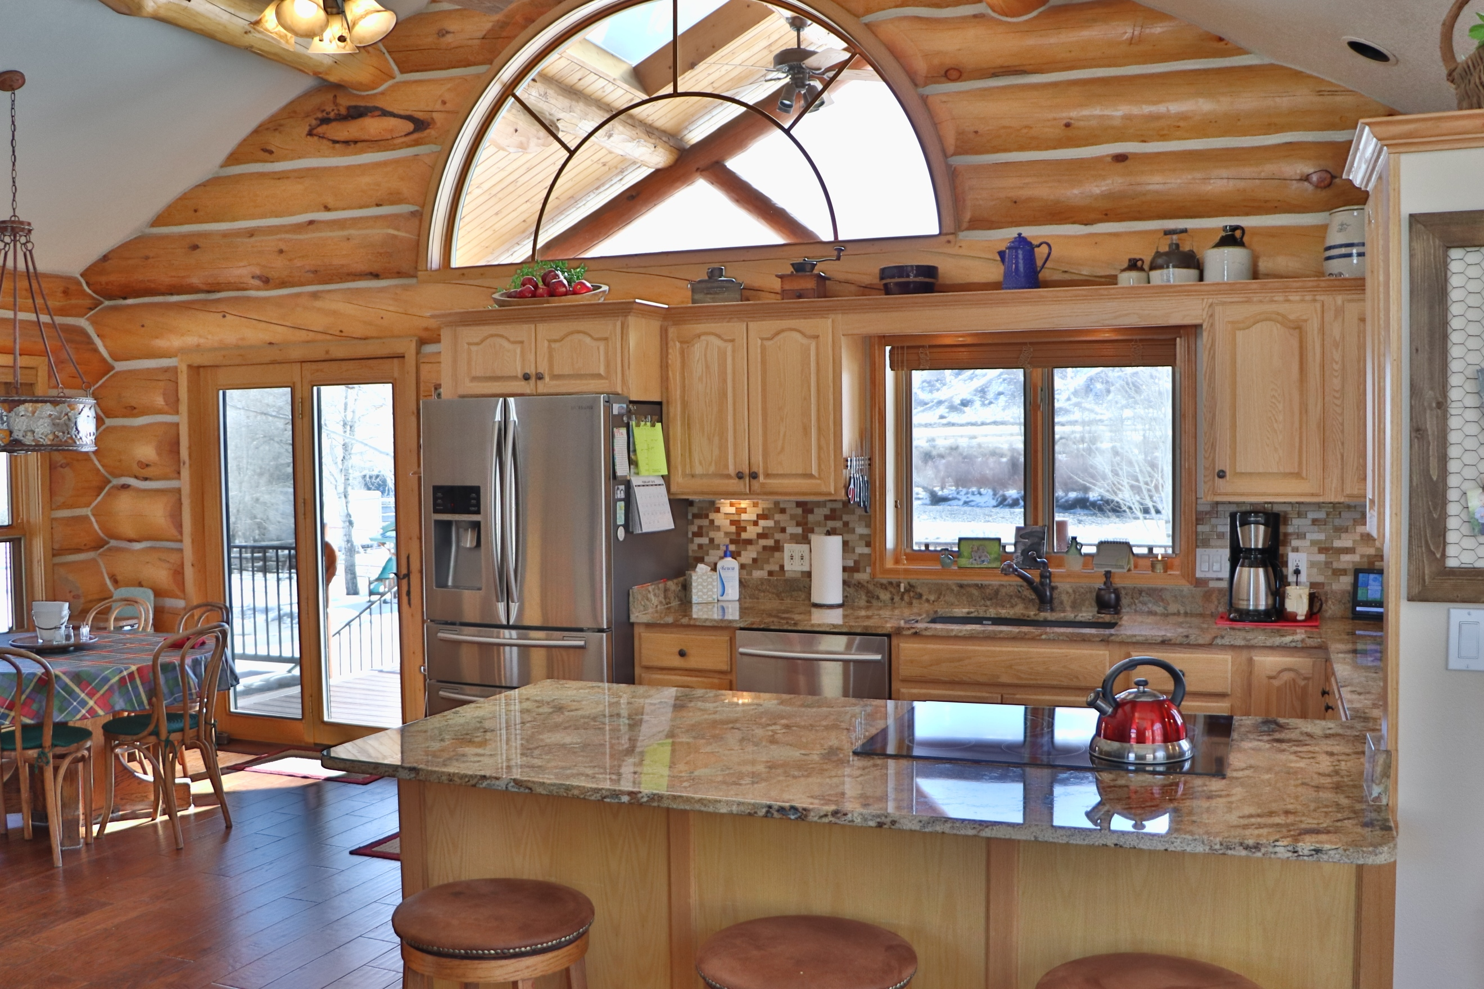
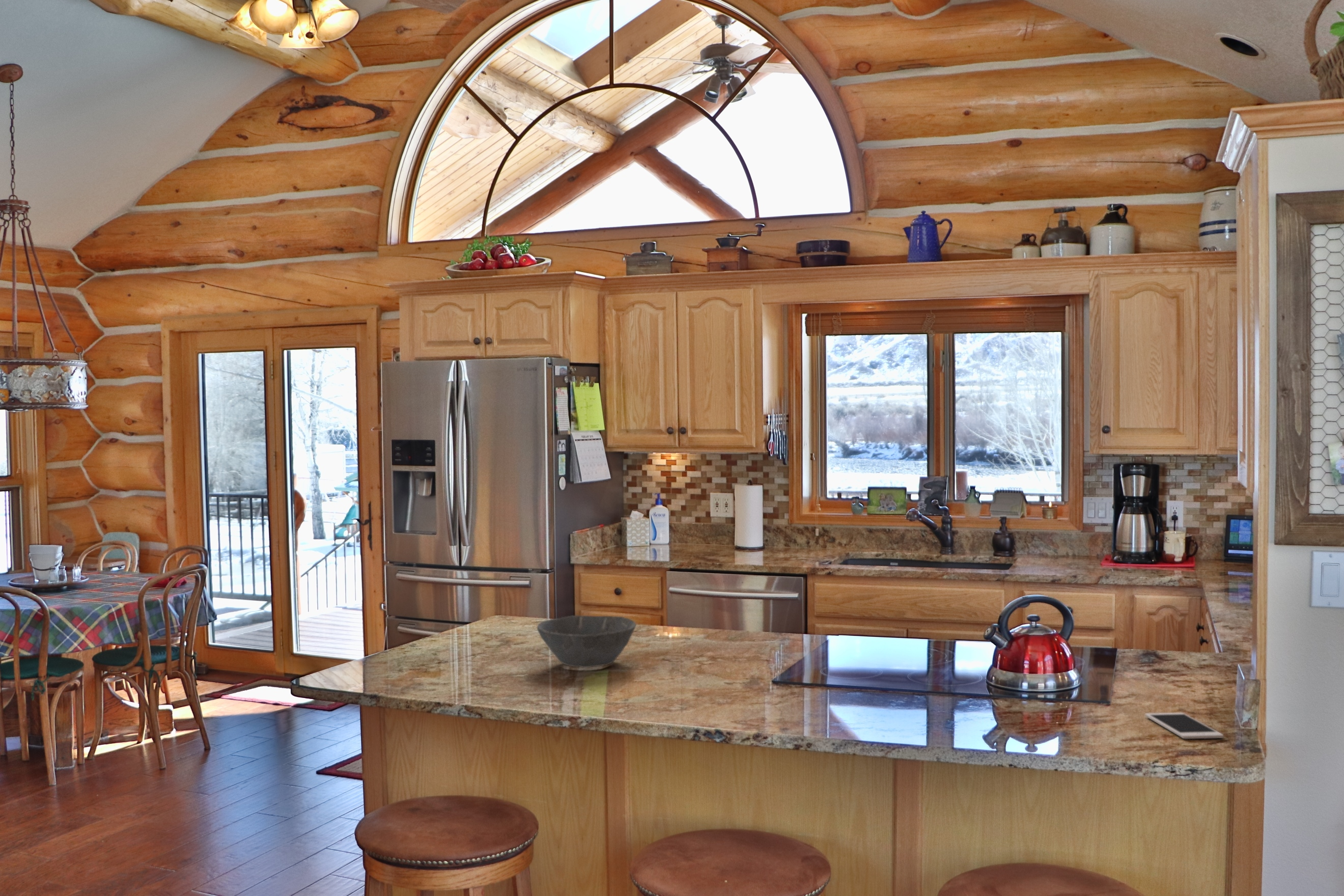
+ bowl [537,615,637,668]
+ cell phone [1144,712,1224,739]
